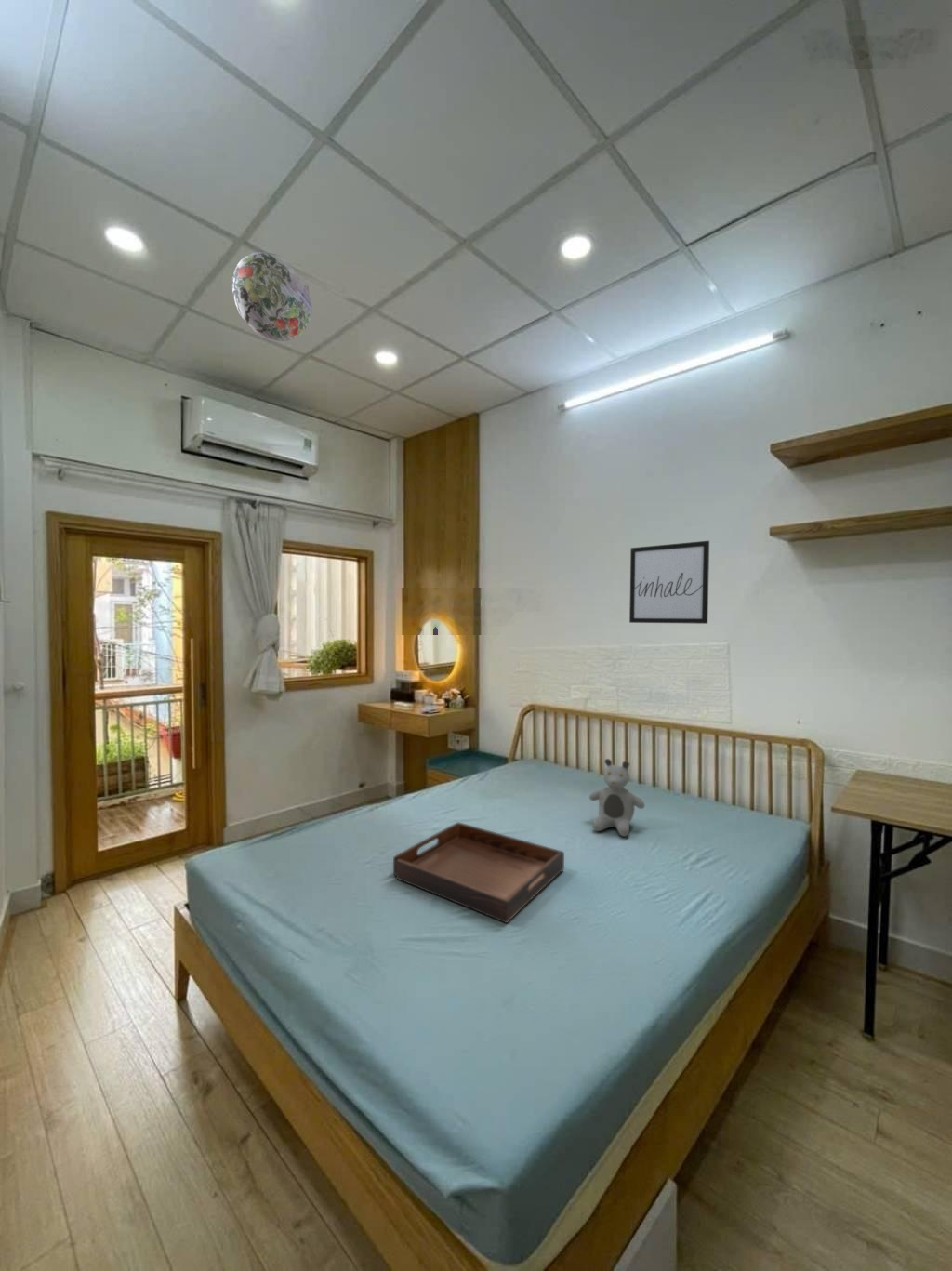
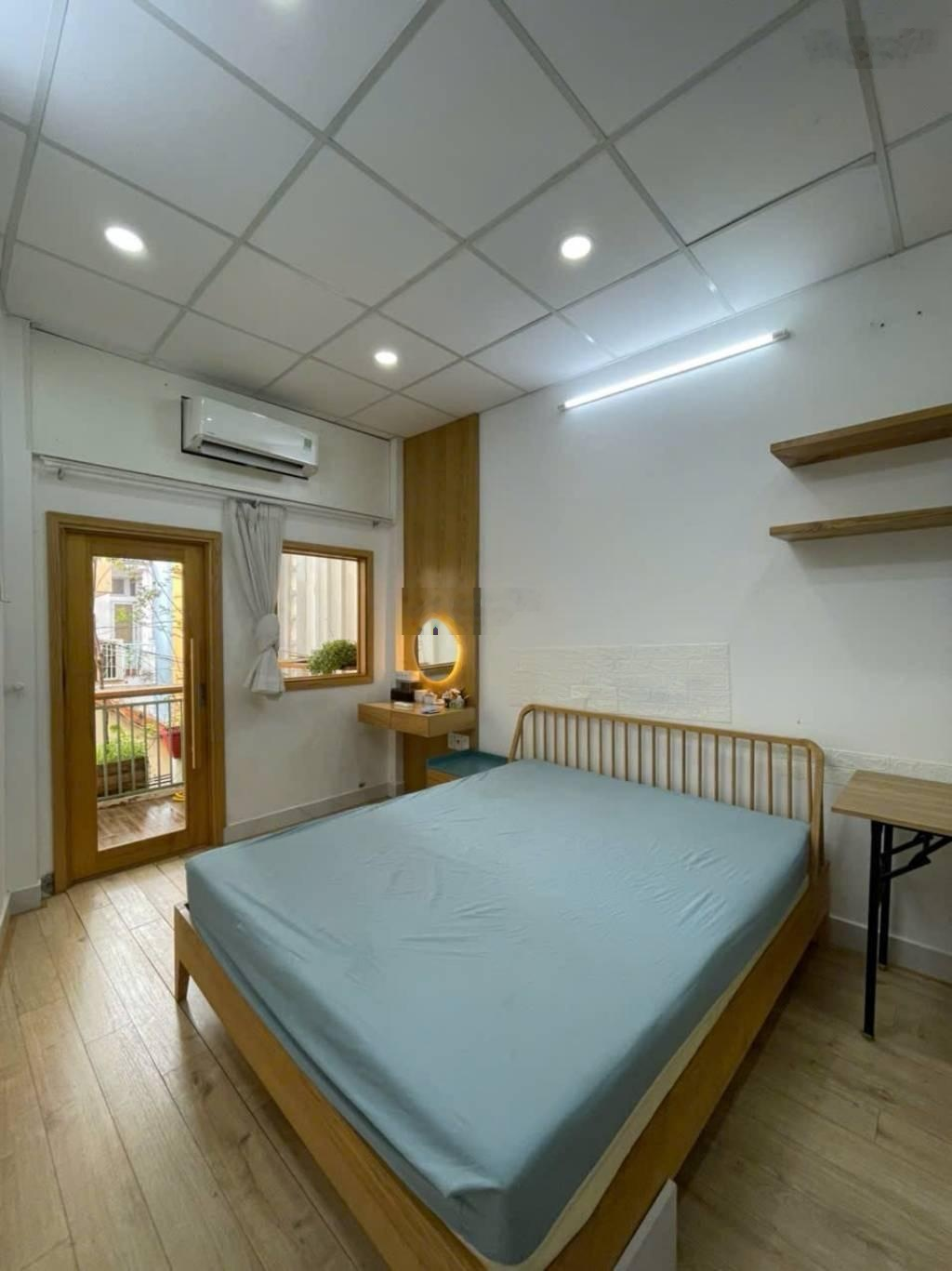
- paper lantern [231,251,312,342]
- serving tray [392,821,565,924]
- teddy bear [588,758,646,838]
- wall art [628,540,710,625]
